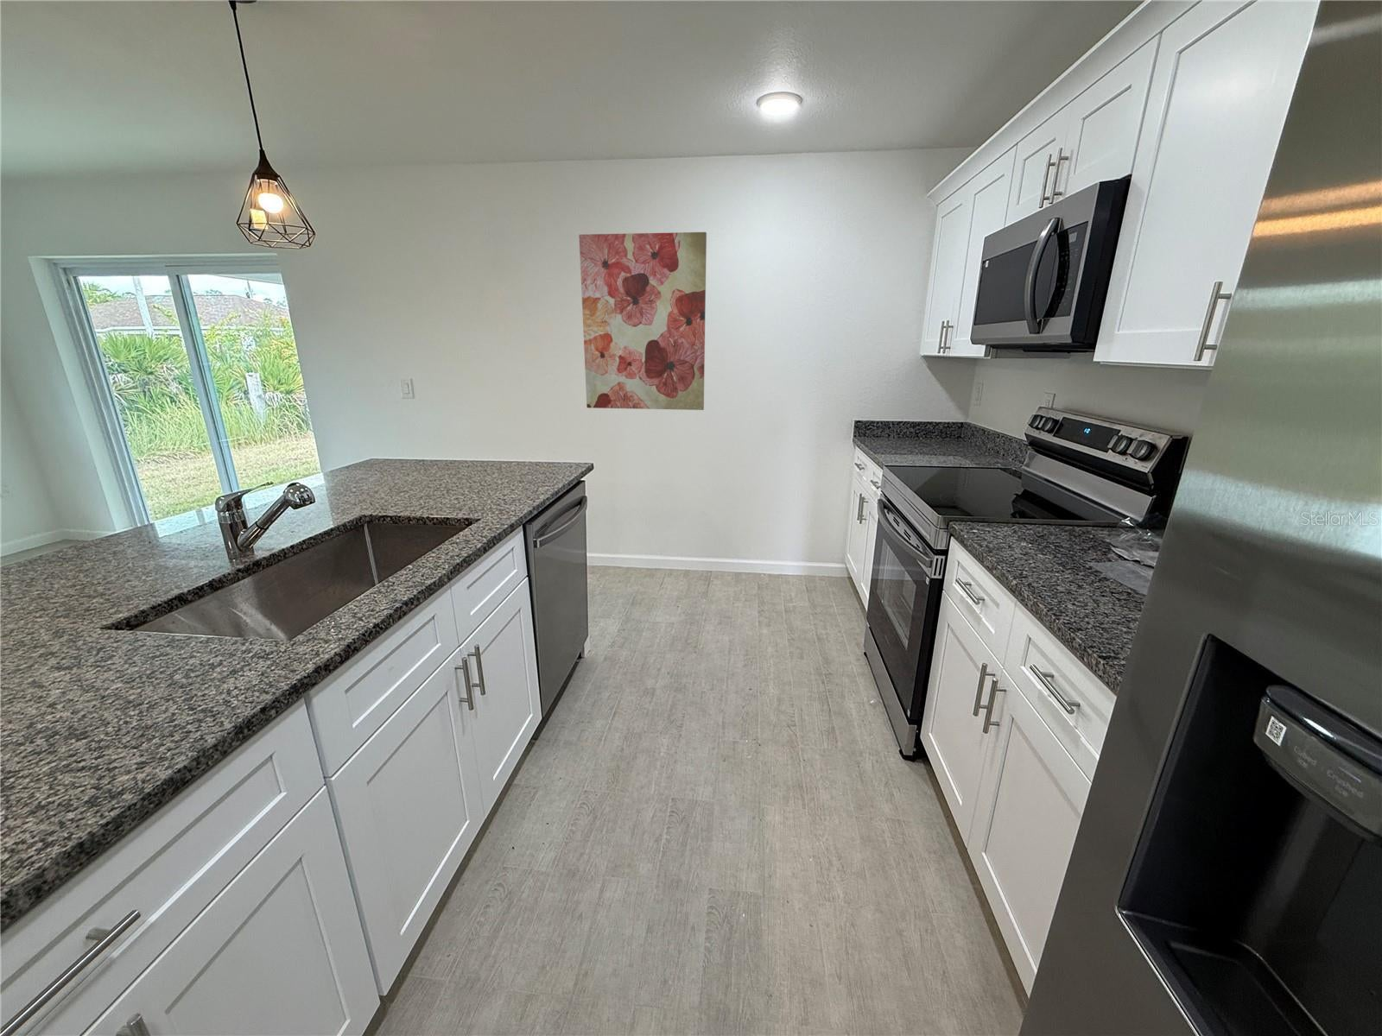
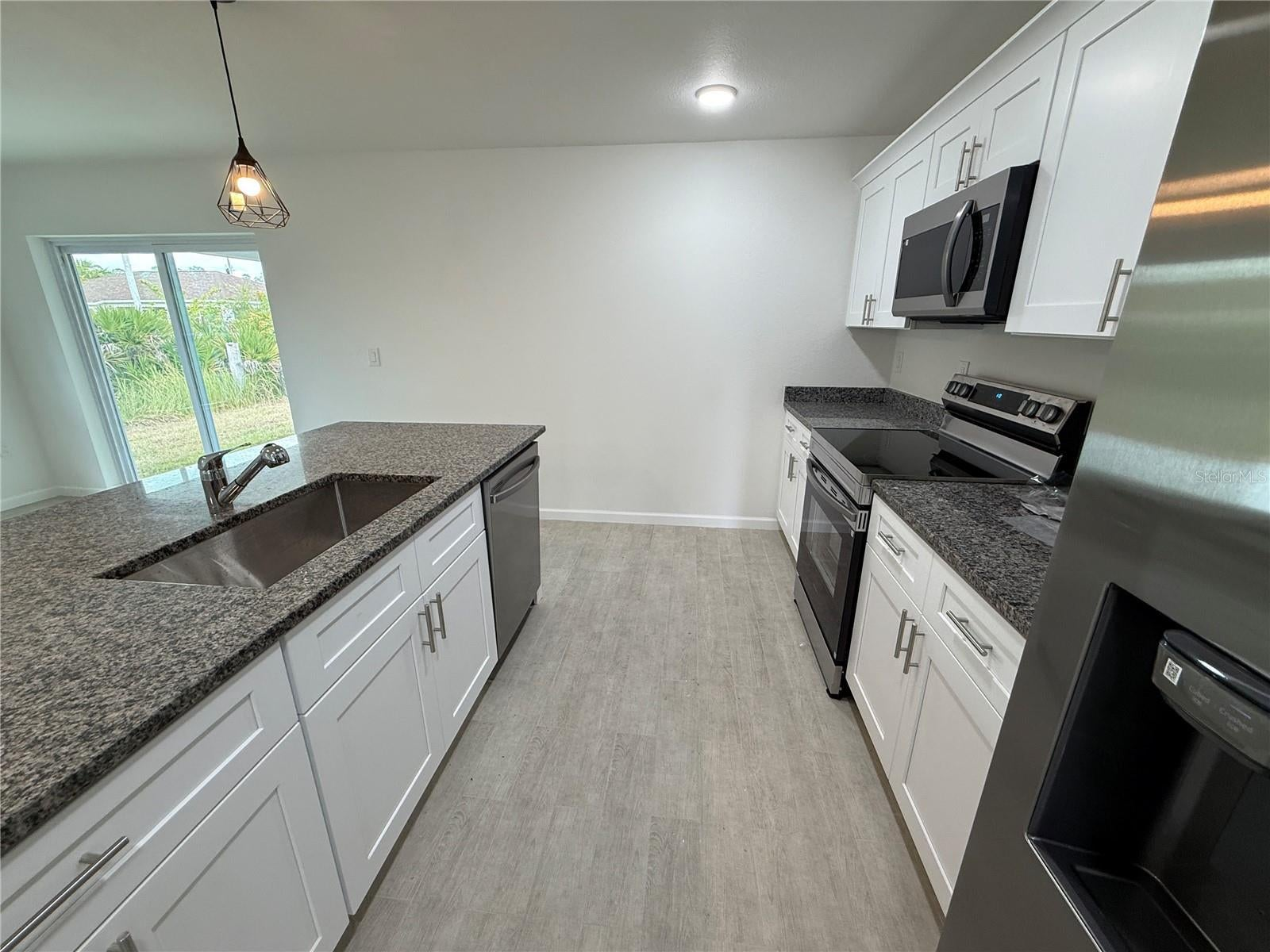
- wall art [578,232,707,411]
